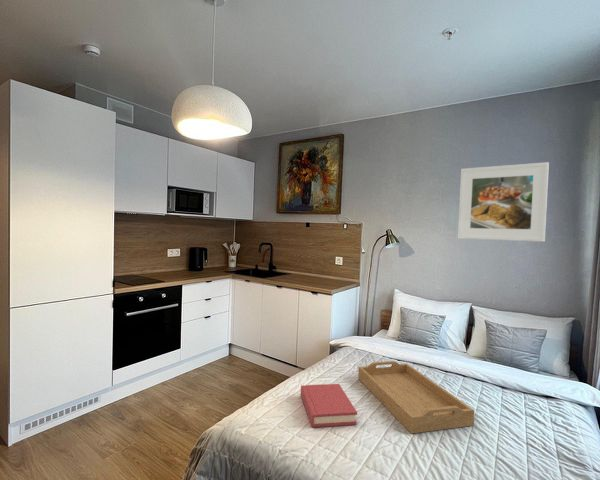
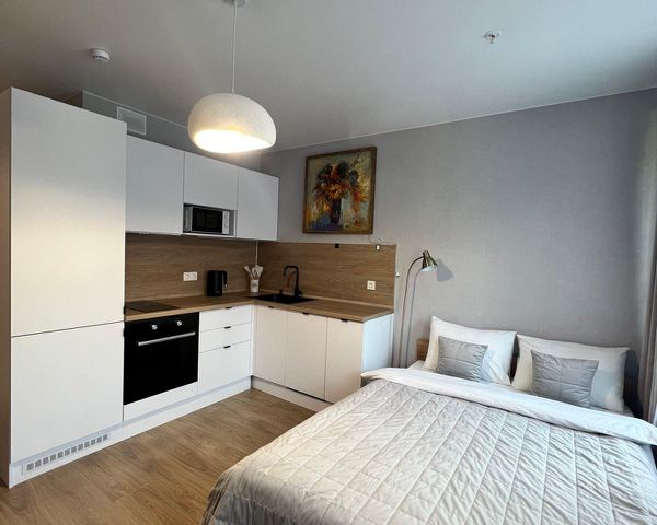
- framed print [457,161,550,243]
- hardback book [300,383,358,428]
- serving tray [357,360,475,435]
